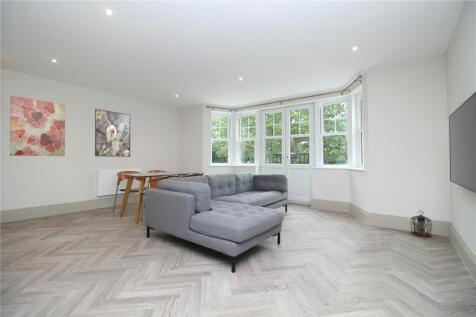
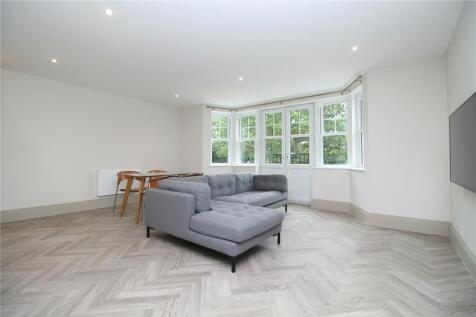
- lantern [410,209,433,238]
- wall art [9,95,66,157]
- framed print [94,108,131,158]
